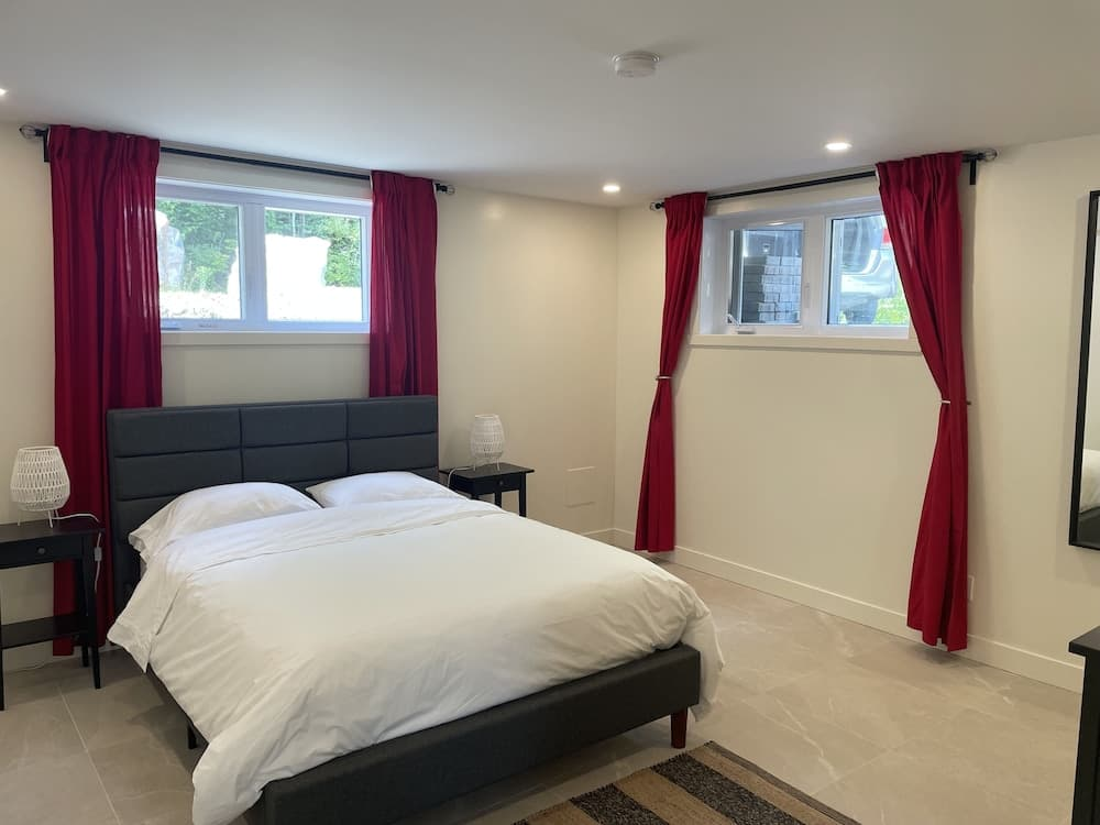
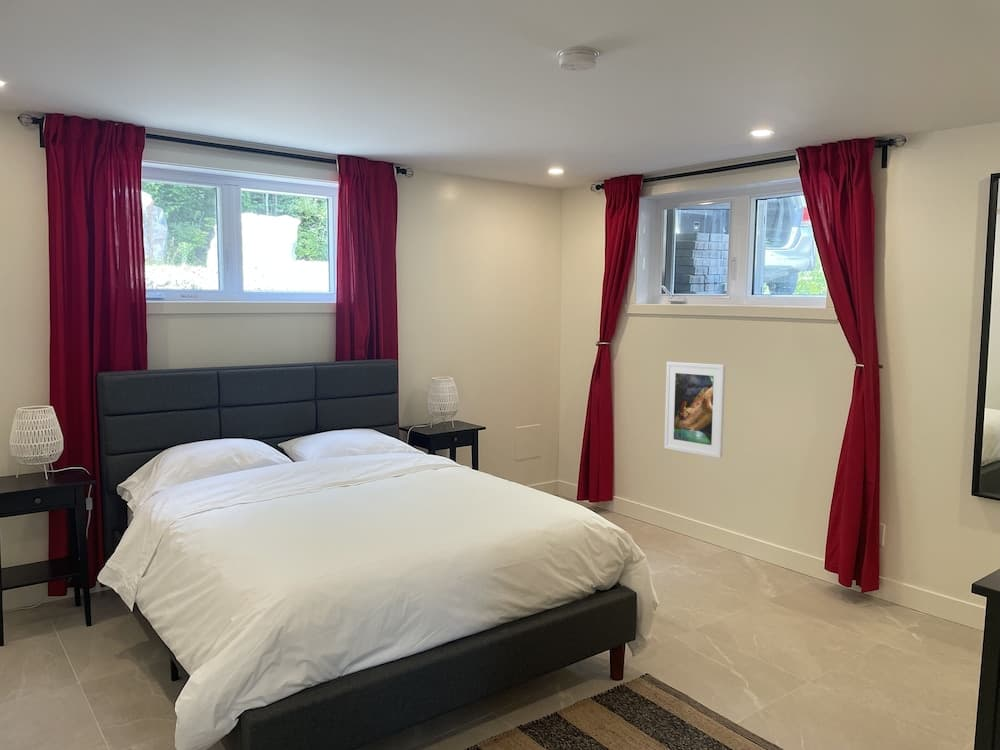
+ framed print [663,361,726,459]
